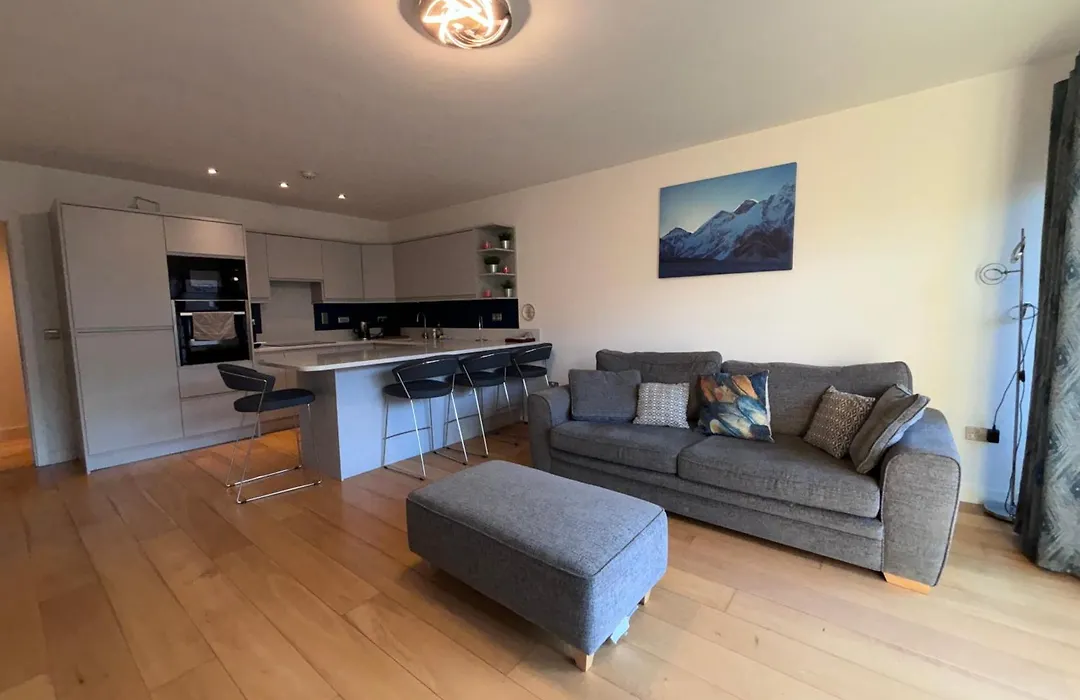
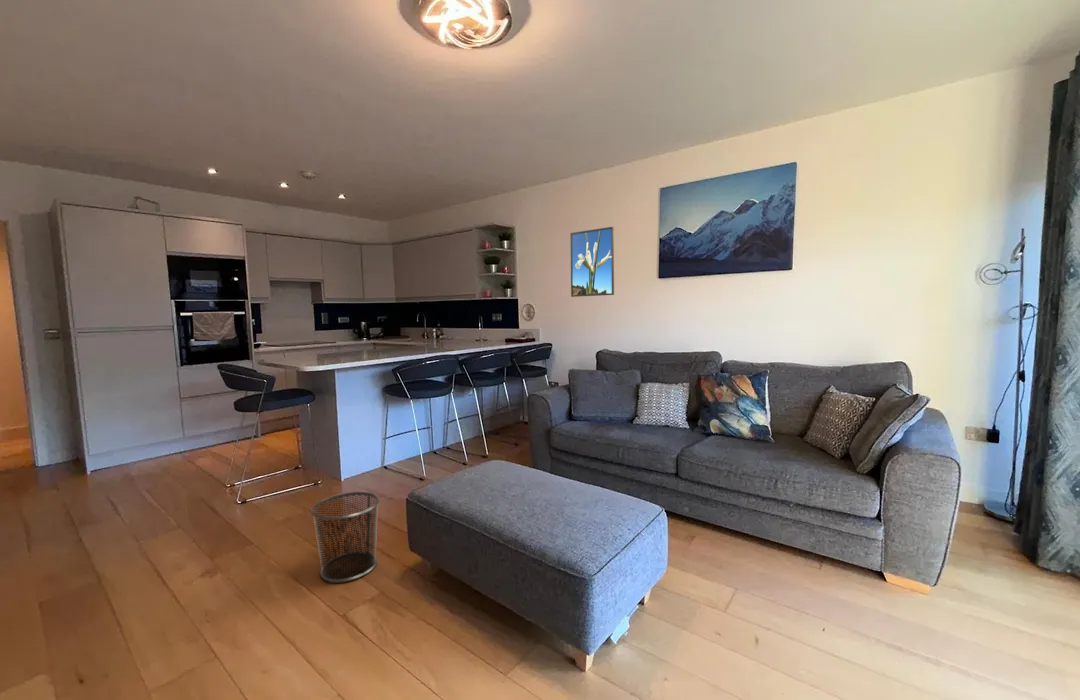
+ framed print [569,226,615,298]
+ waste bin [310,491,380,583]
